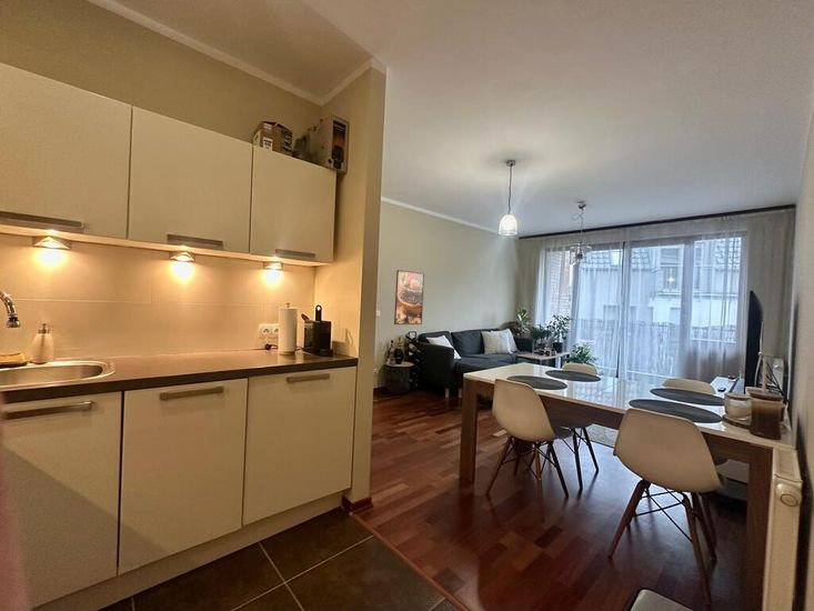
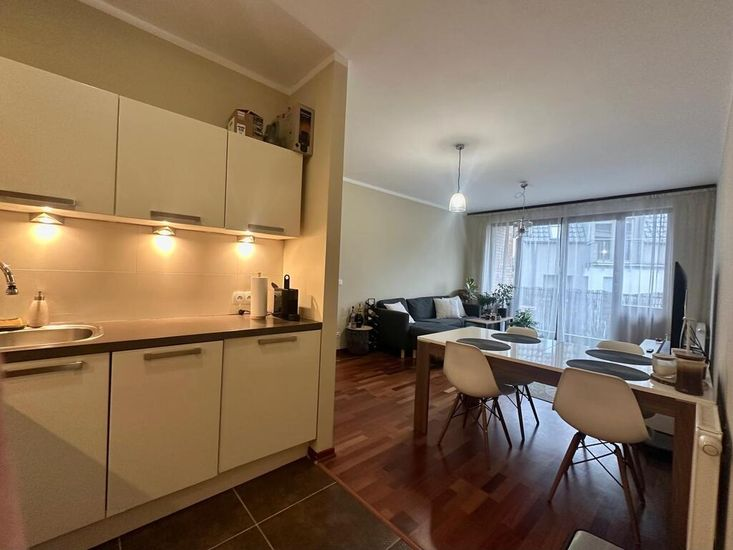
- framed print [393,269,425,325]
